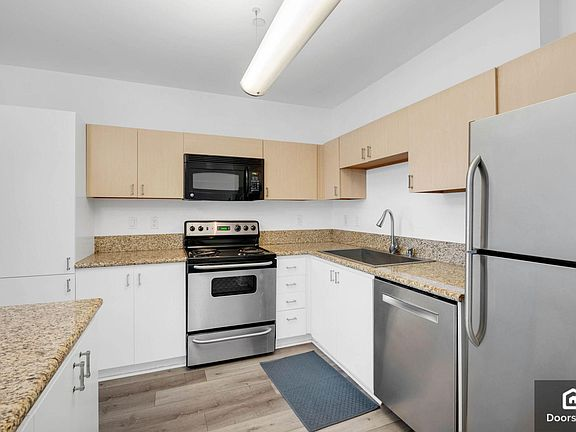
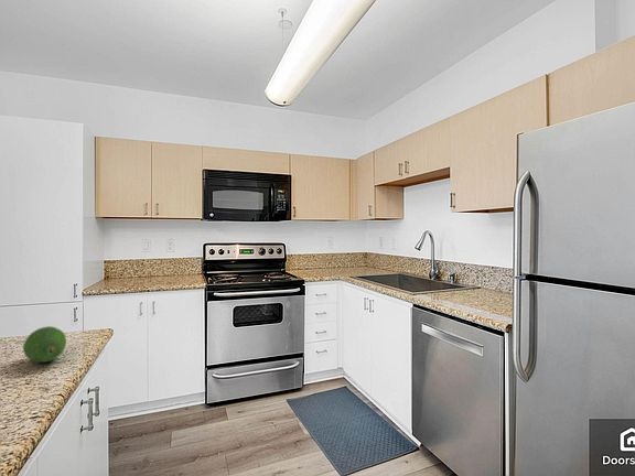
+ fruit [22,325,67,364]
